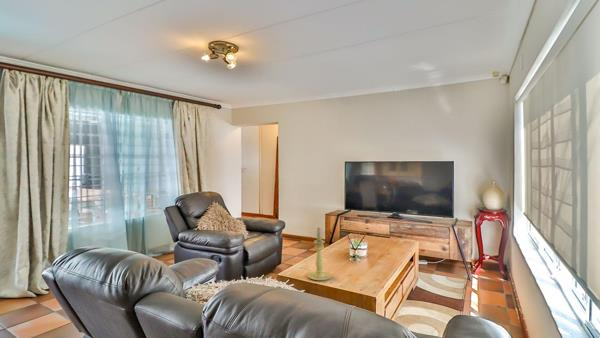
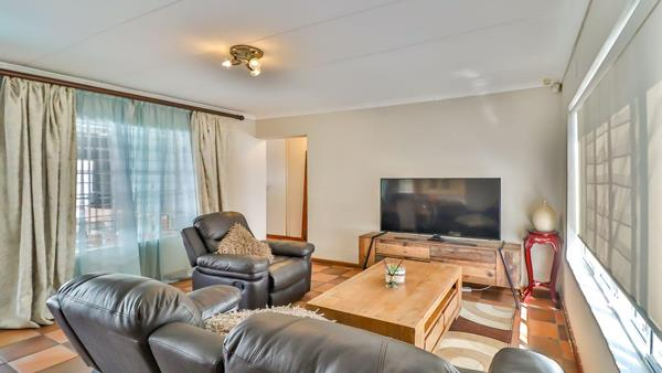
- candle holder [306,227,333,282]
